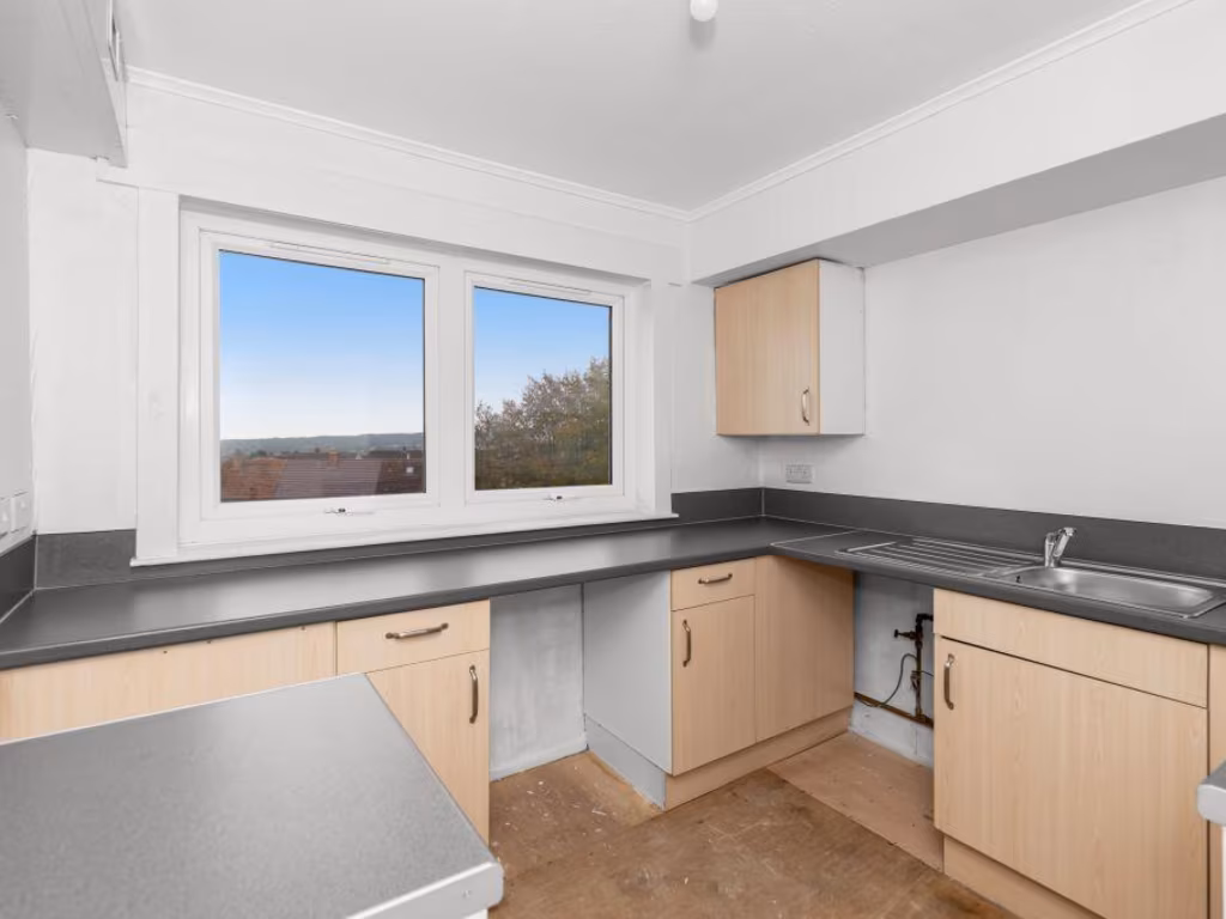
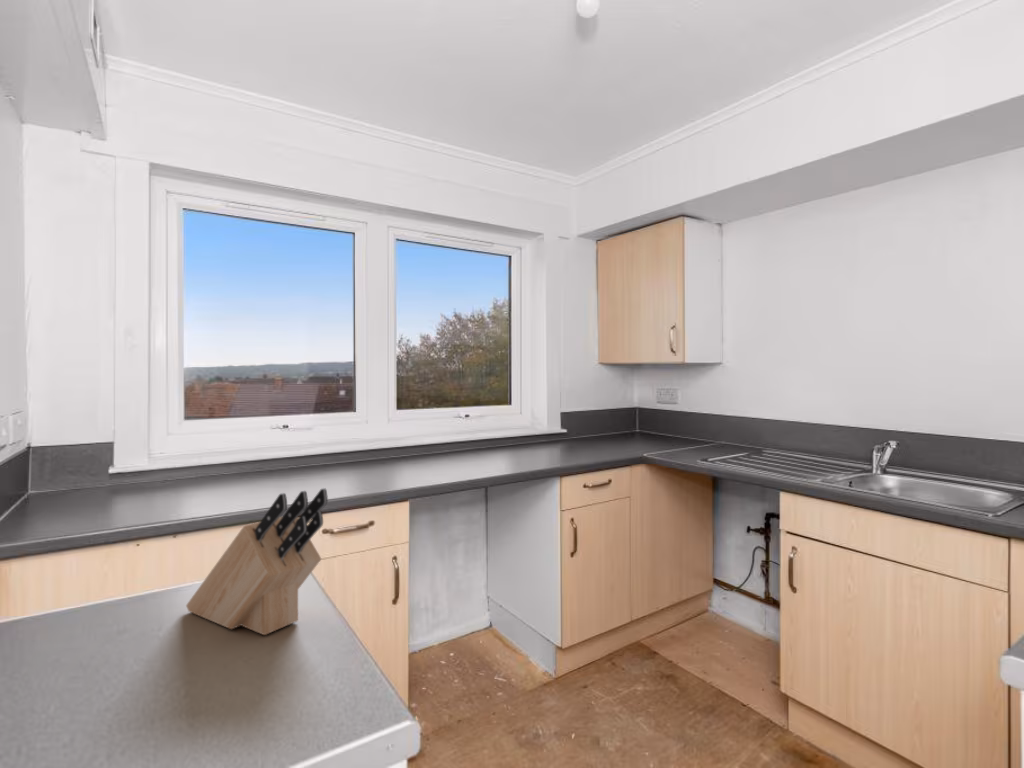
+ knife block [185,487,329,636]
